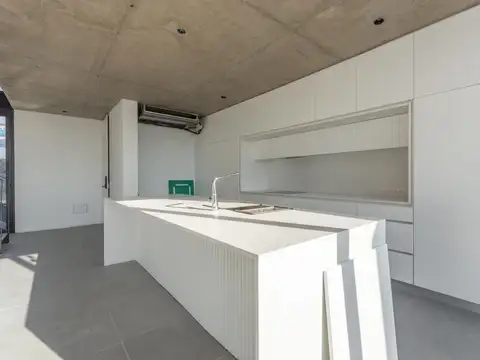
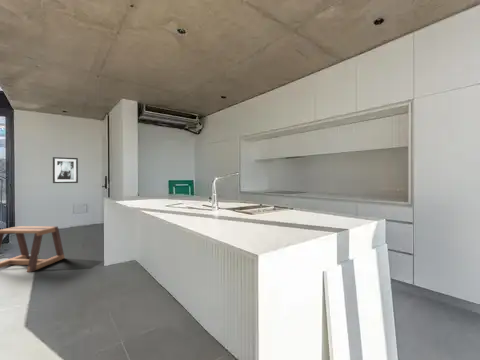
+ stool [0,225,66,273]
+ wall art [52,156,79,184]
